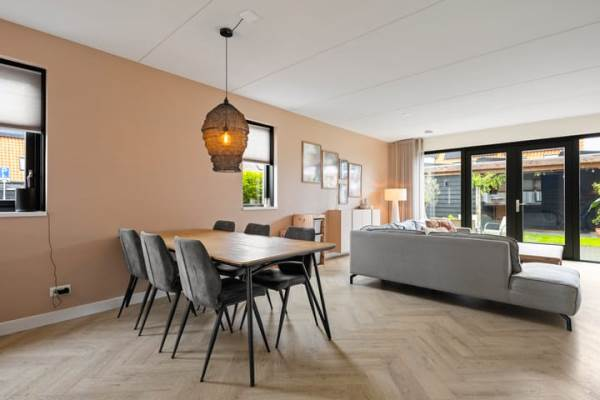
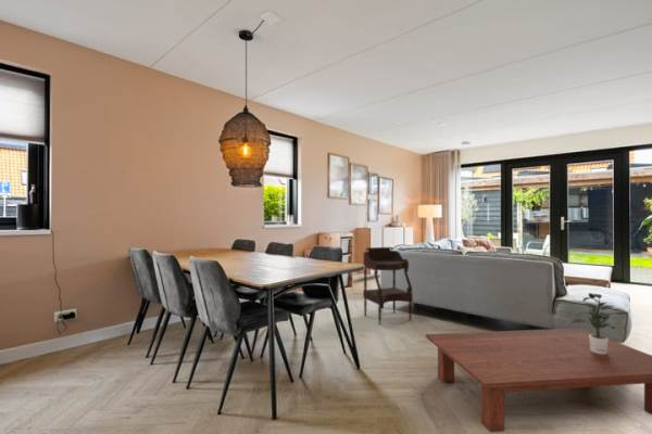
+ side table [362,246,414,326]
+ potted plant [570,292,626,354]
+ coffee table [425,327,652,433]
